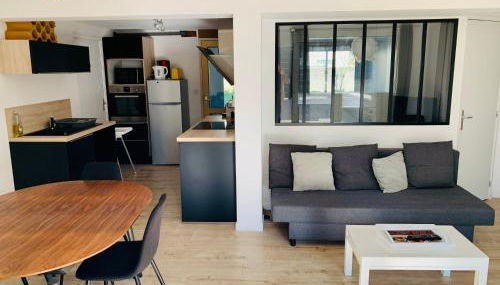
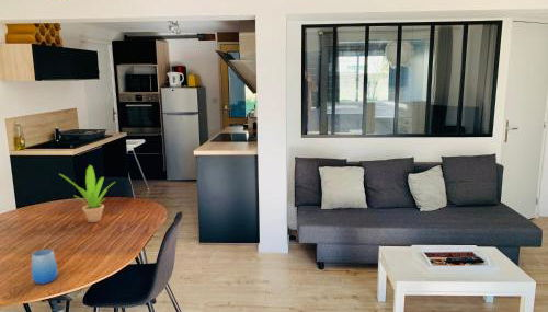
+ potted plant [58,164,116,223]
+ cup [31,249,59,286]
